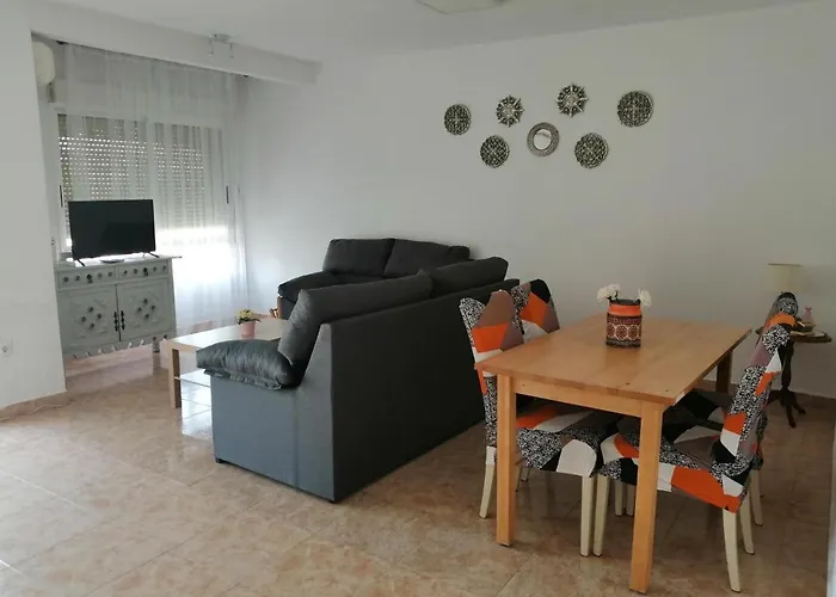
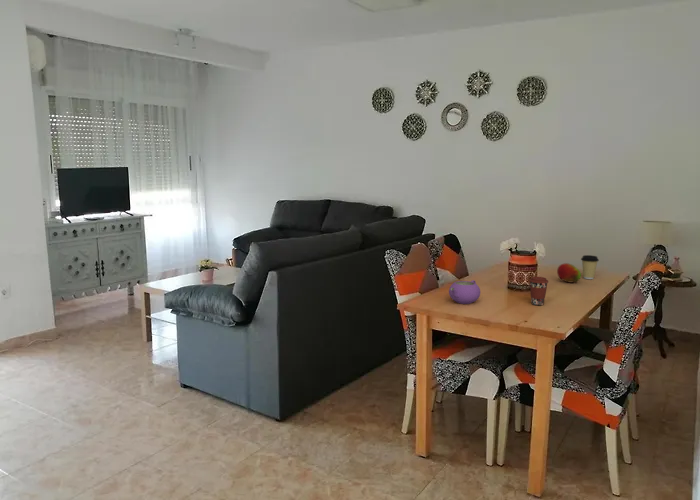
+ fruit [556,262,582,283]
+ teapot [448,279,481,305]
+ coffee cup [528,276,549,306]
+ coffee cup [580,254,600,280]
